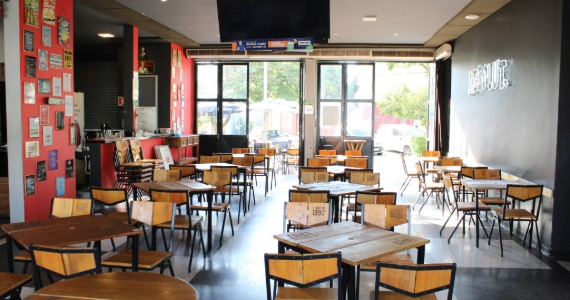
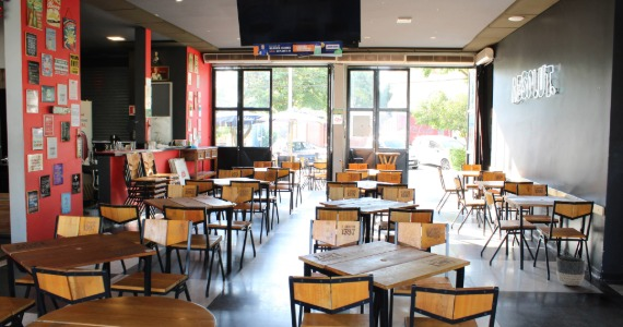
+ planter [555,255,586,287]
